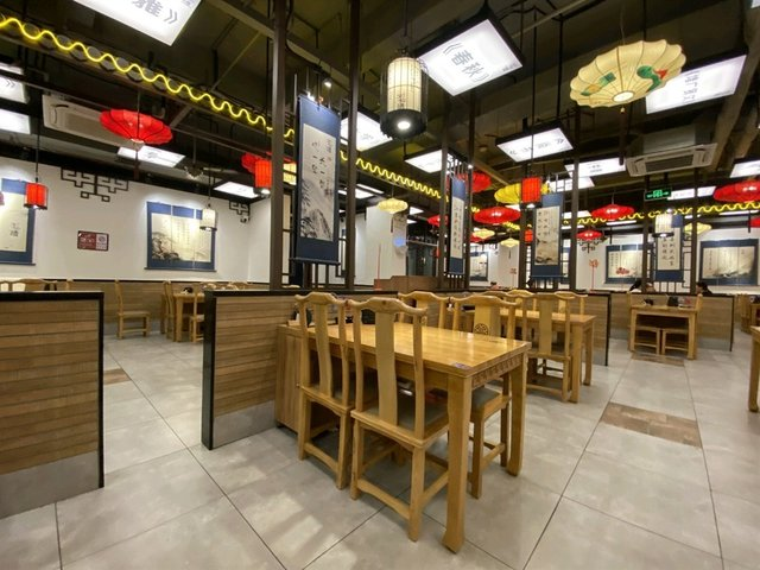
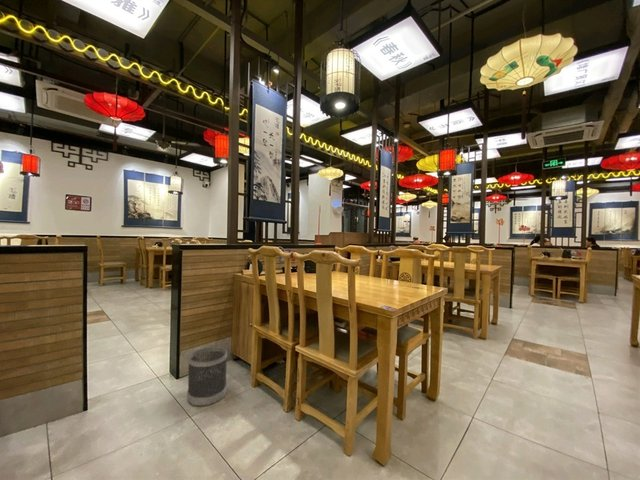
+ wastebasket [186,346,228,407]
